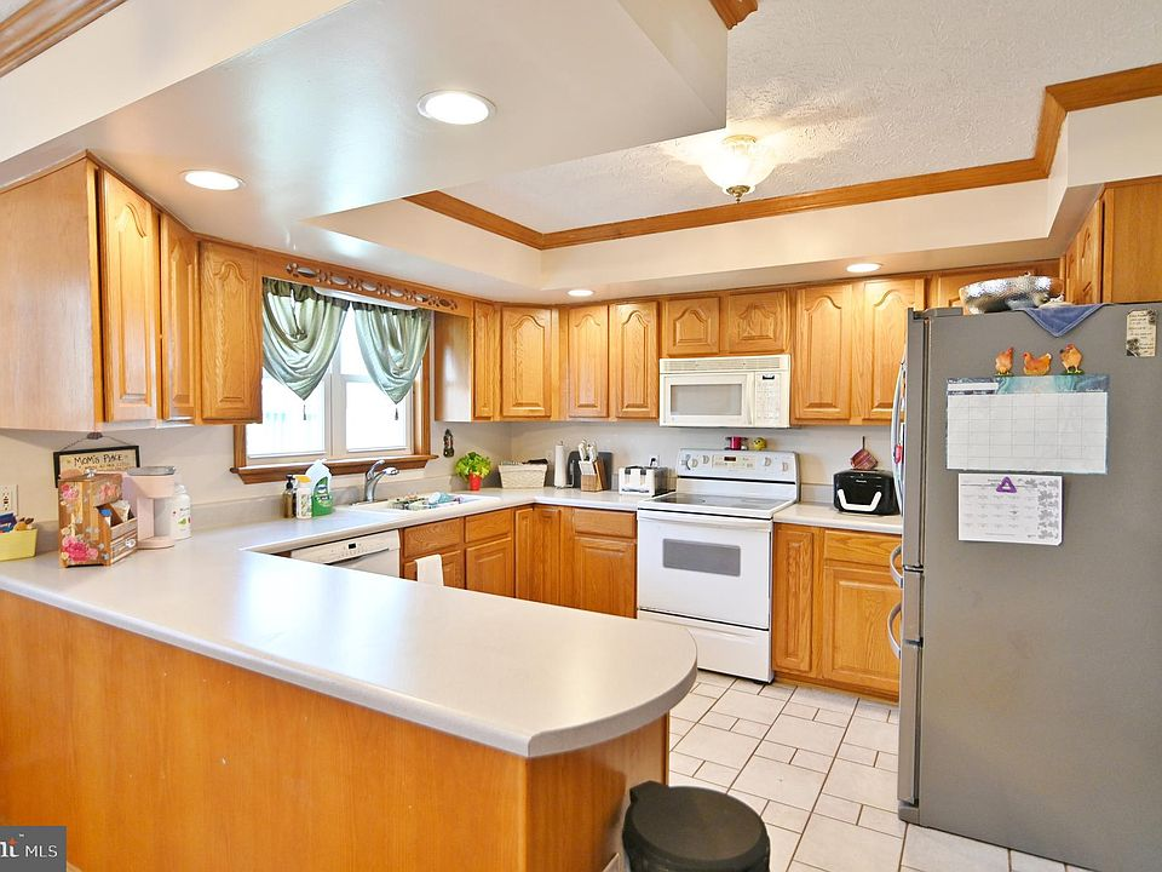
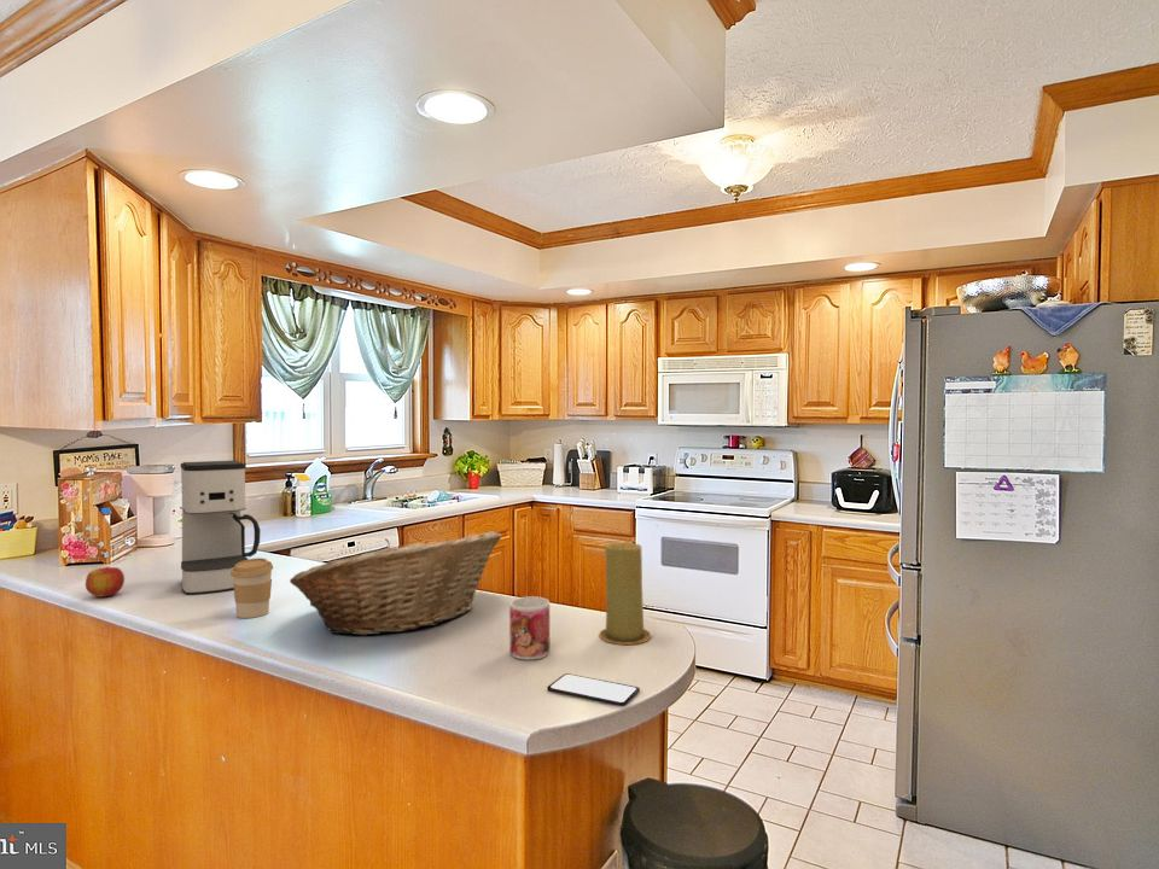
+ coffee maker [180,460,262,595]
+ apple [85,565,126,599]
+ fruit basket [289,530,502,636]
+ coffee cup [231,556,274,619]
+ smartphone [546,672,641,707]
+ candle [598,542,653,646]
+ mug [508,595,551,661]
